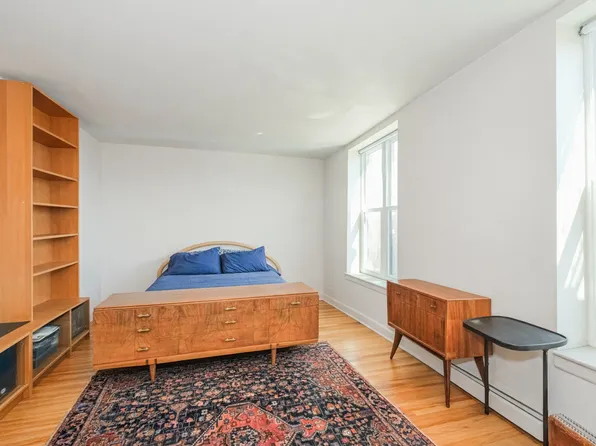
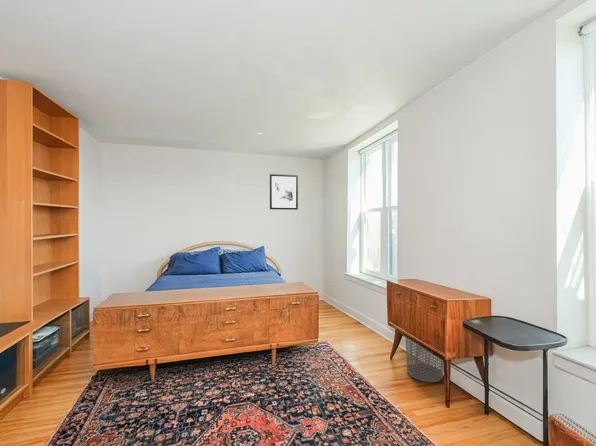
+ waste bin [404,336,444,383]
+ wall art [269,173,299,211]
